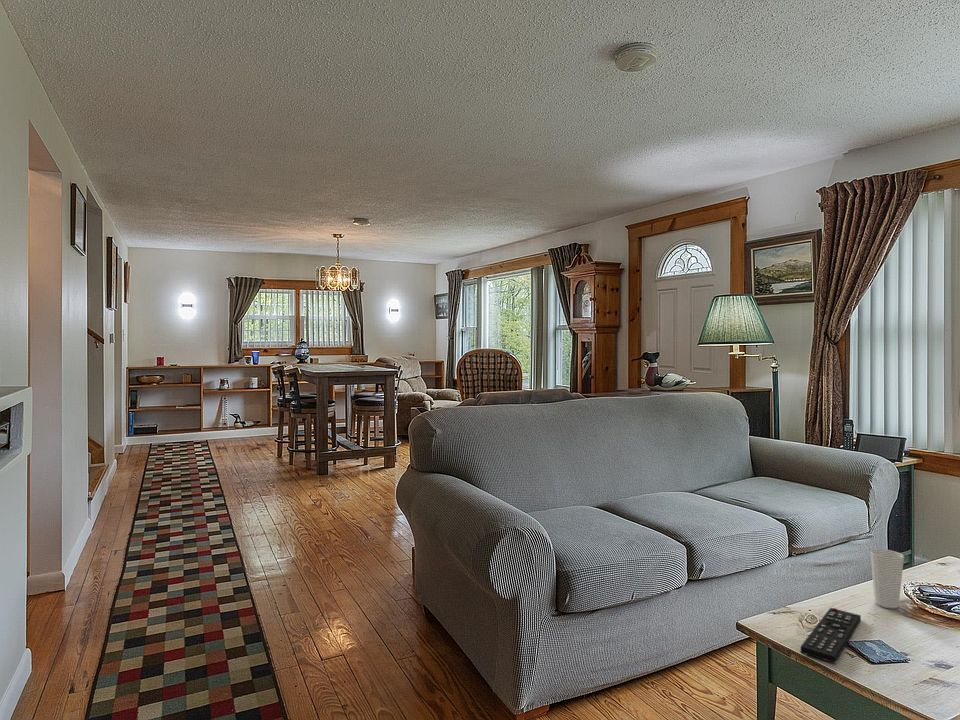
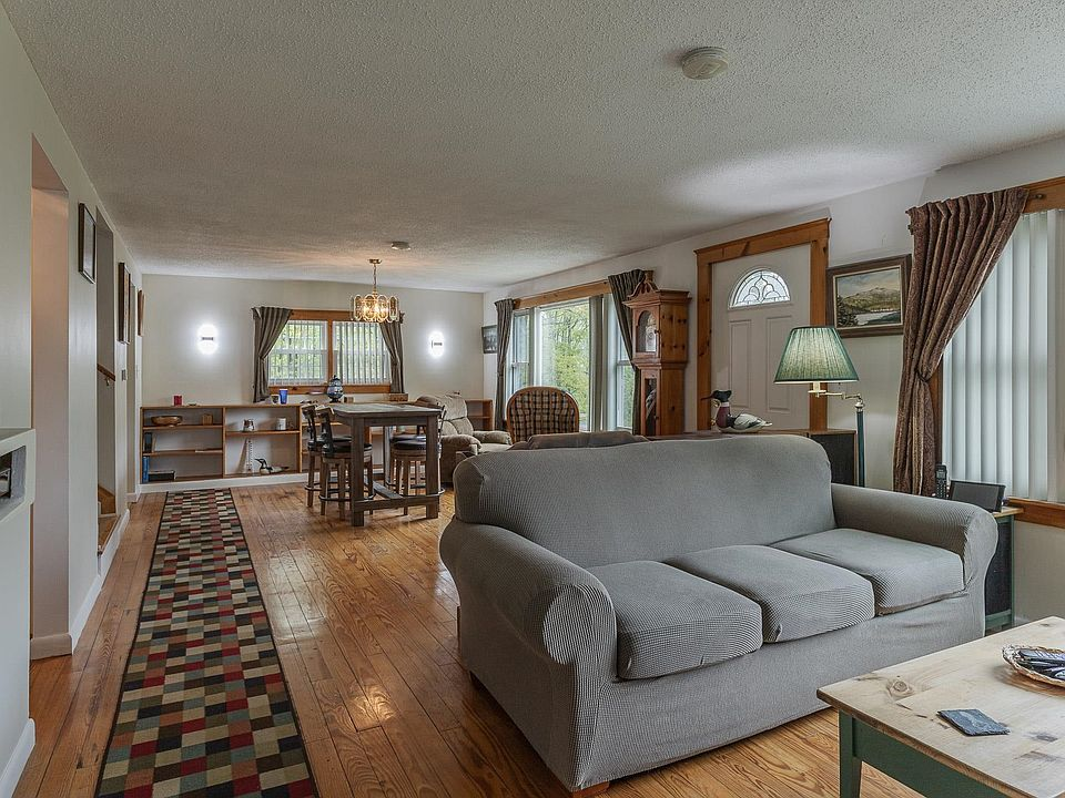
- cup [869,548,905,609]
- remote control [800,607,862,664]
